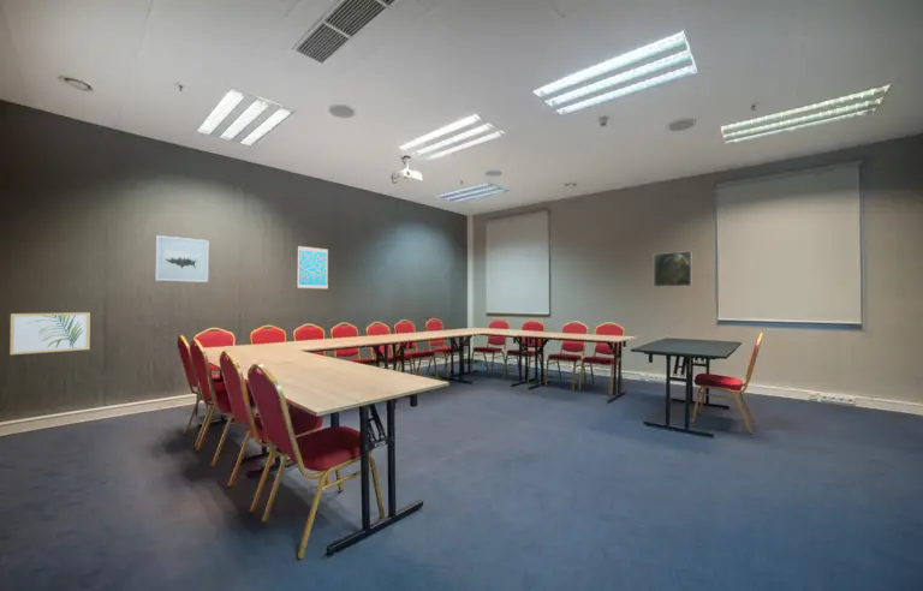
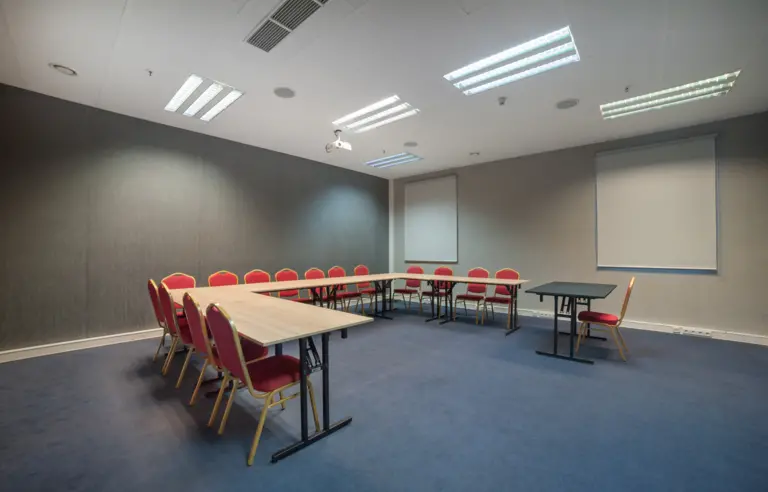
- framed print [653,250,692,288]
- wall art [154,234,209,283]
- wall art [8,311,91,356]
- wall art [297,245,329,291]
